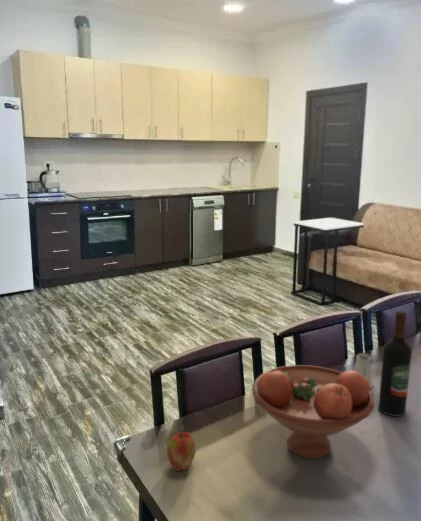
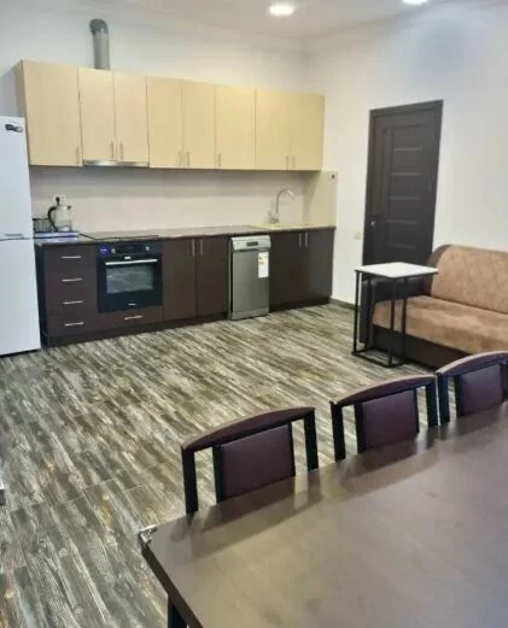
- fruit bowl [251,364,376,460]
- wine bottle [377,310,413,418]
- saltshaker [352,352,374,389]
- apple [166,427,197,471]
